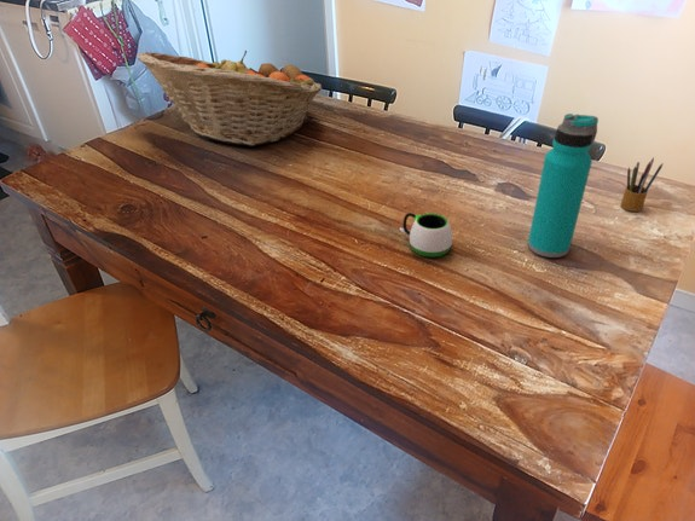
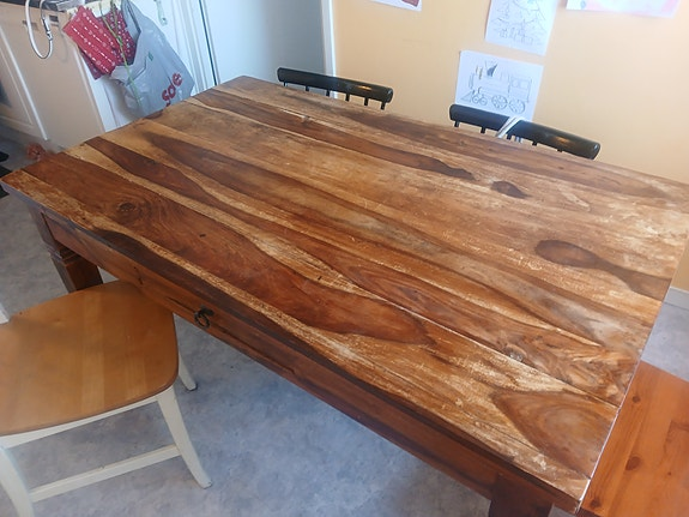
- fruit basket [135,50,324,146]
- water bottle [527,112,600,259]
- mug [398,212,453,259]
- pencil box [620,156,664,213]
